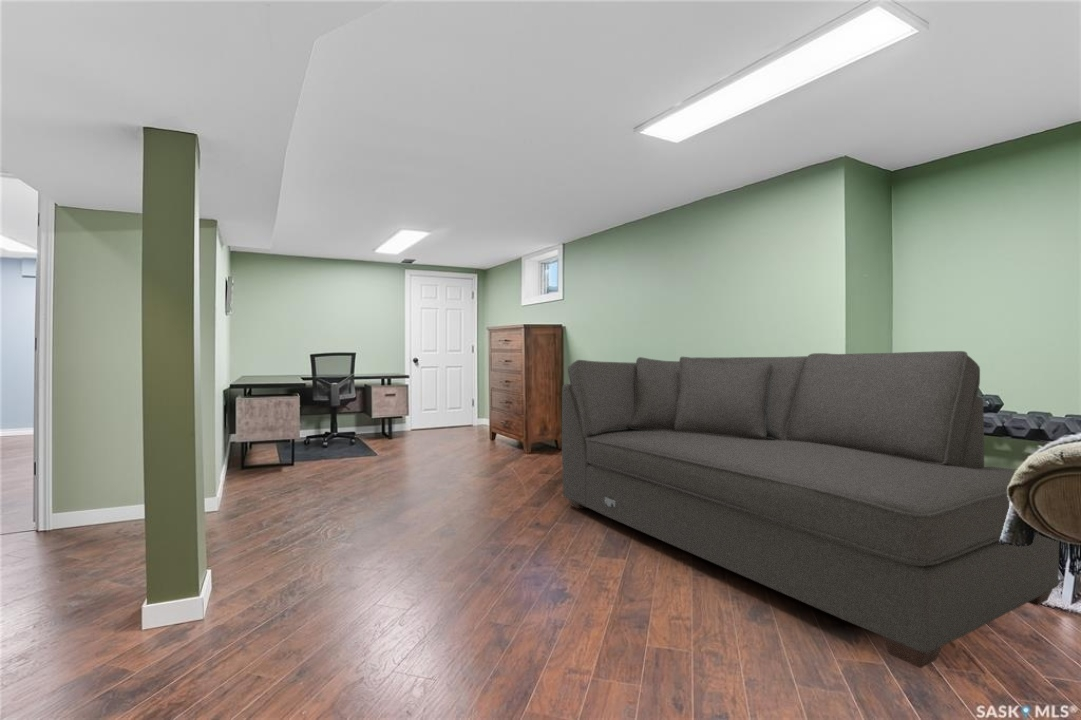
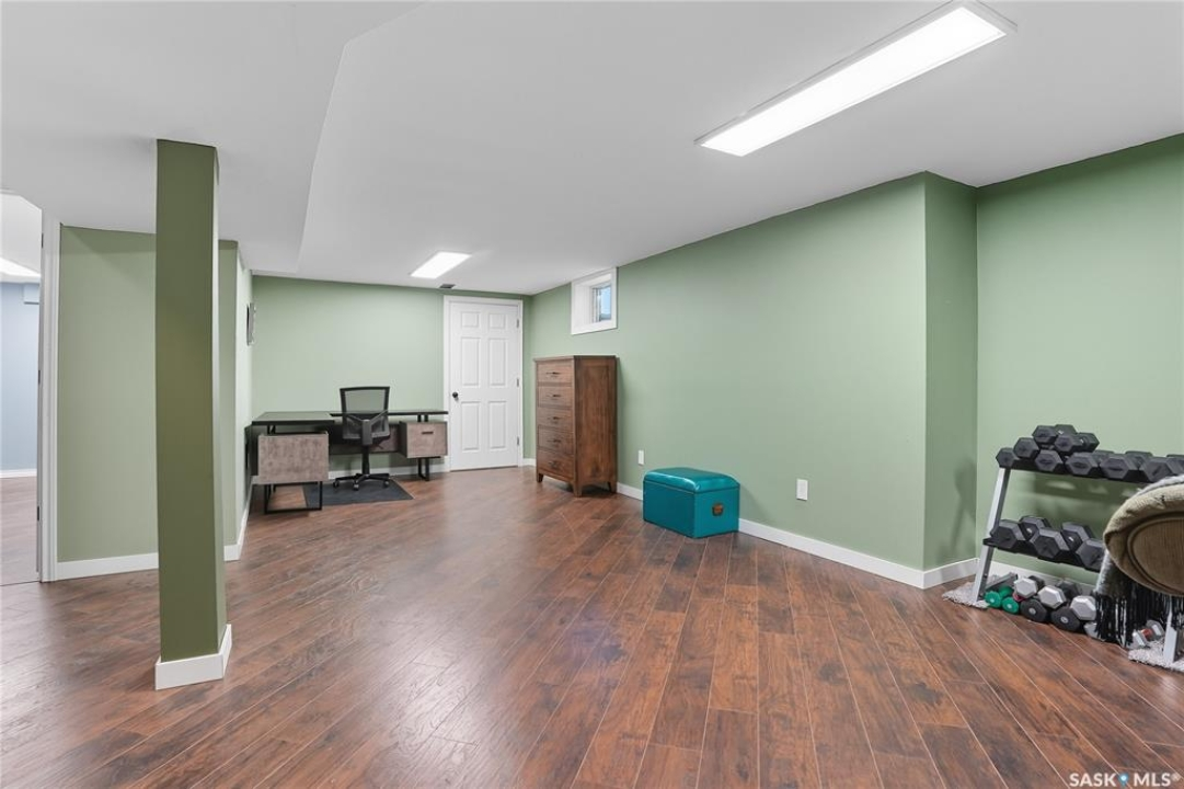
- sofa [561,350,1060,669]
